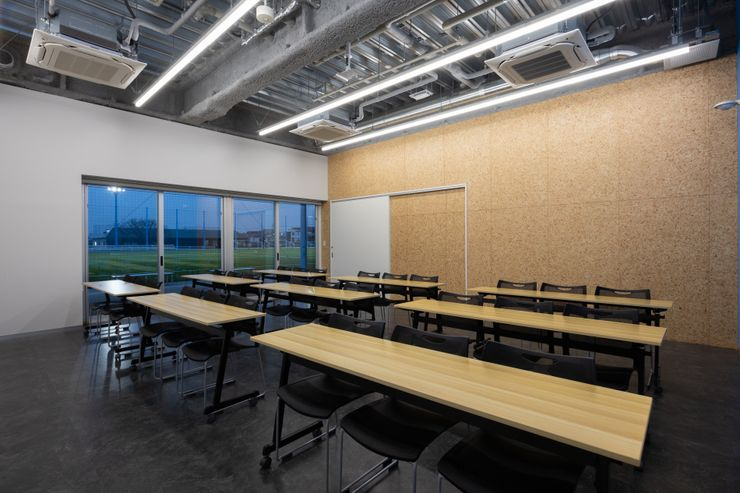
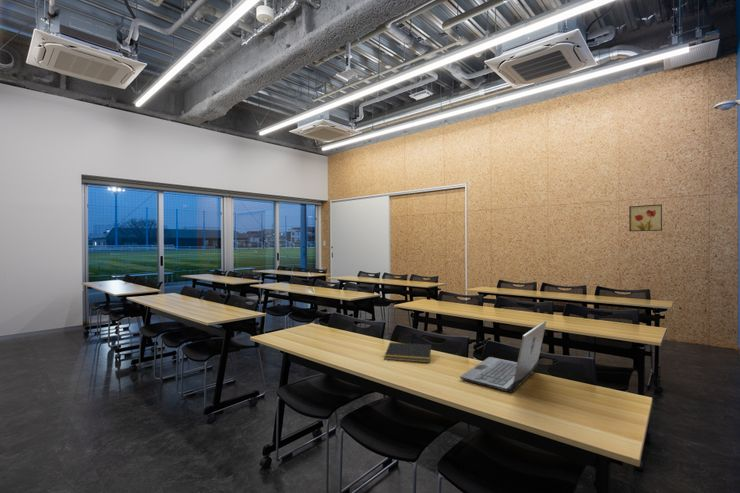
+ laptop [459,320,547,394]
+ notepad [383,341,432,364]
+ wall art [628,203,663,232]
